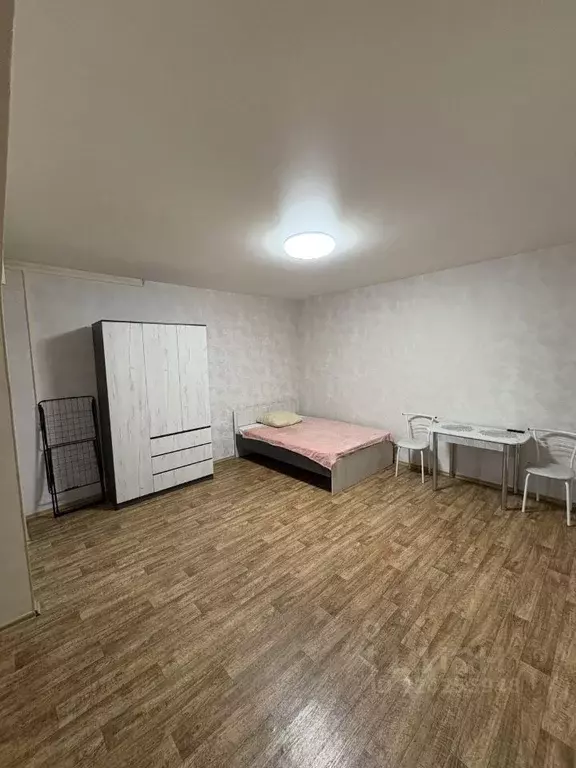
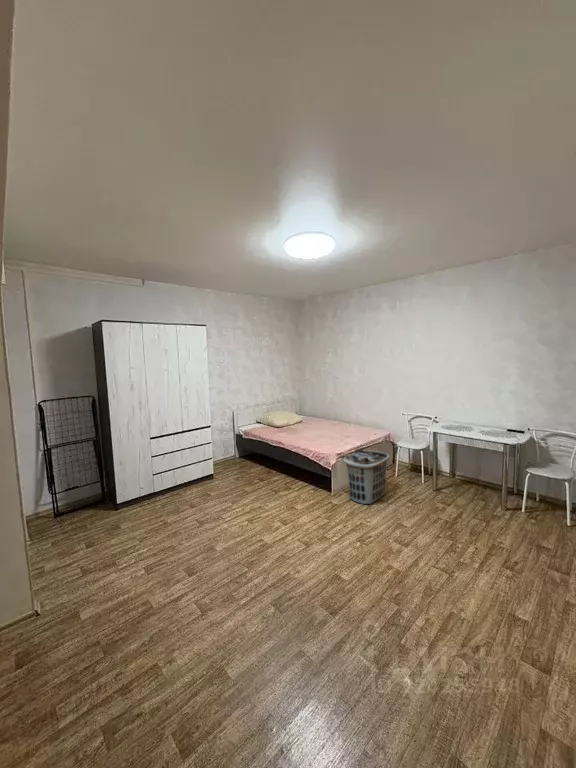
+ clothes hamper [342,449,391,505]
